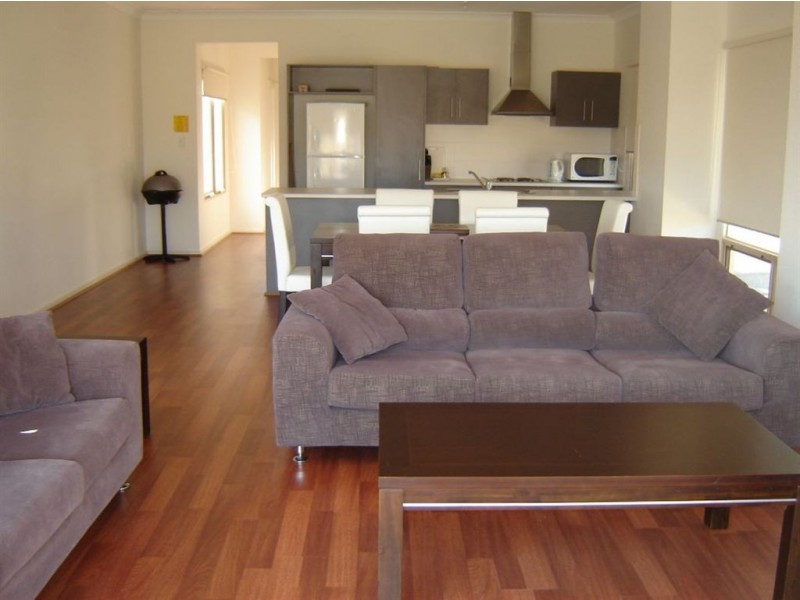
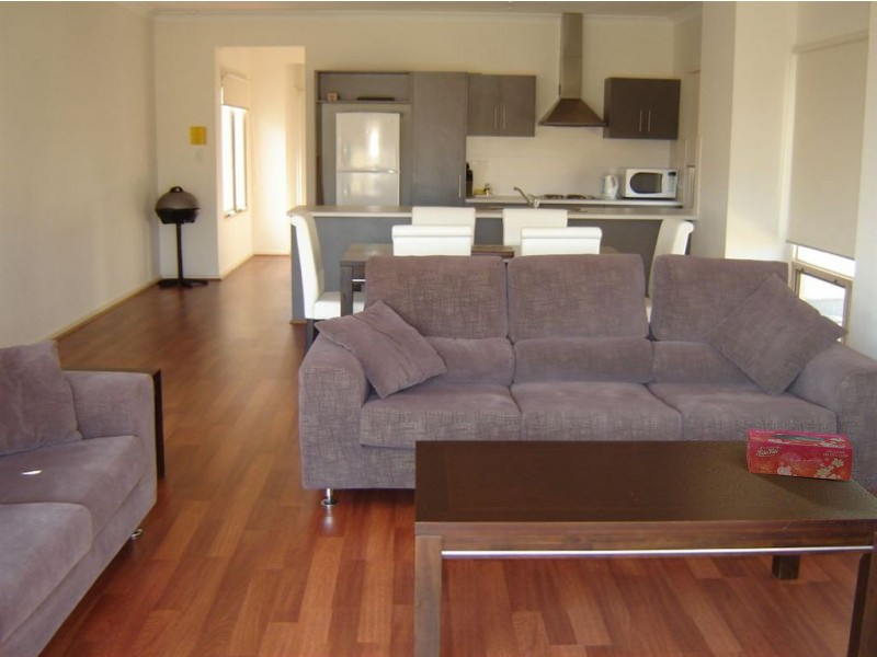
+ tissue box [745,427,854,482]
